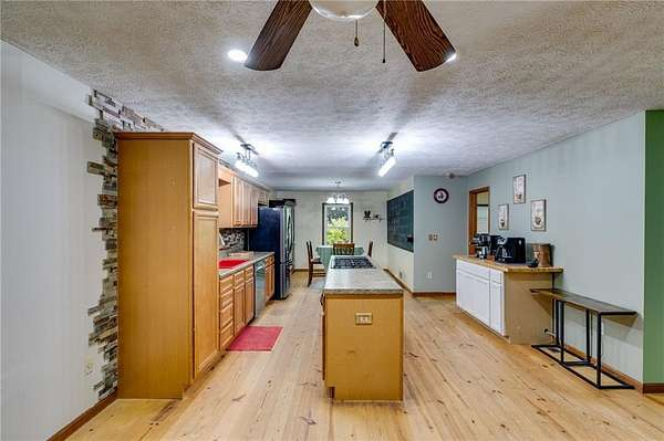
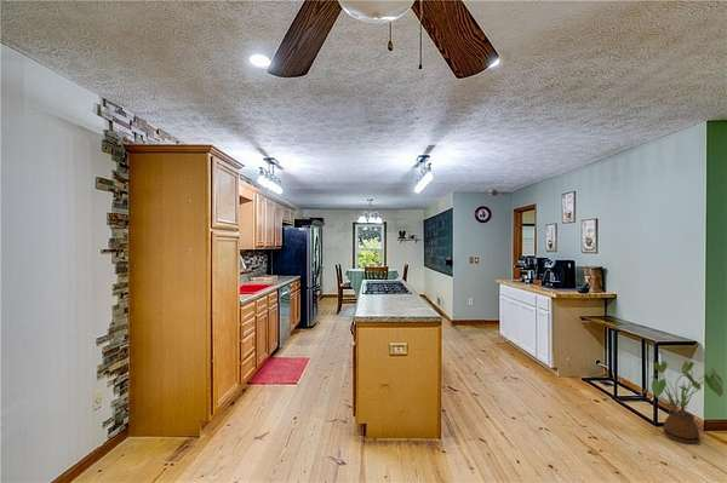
+ house plant [642,360,725,445]
